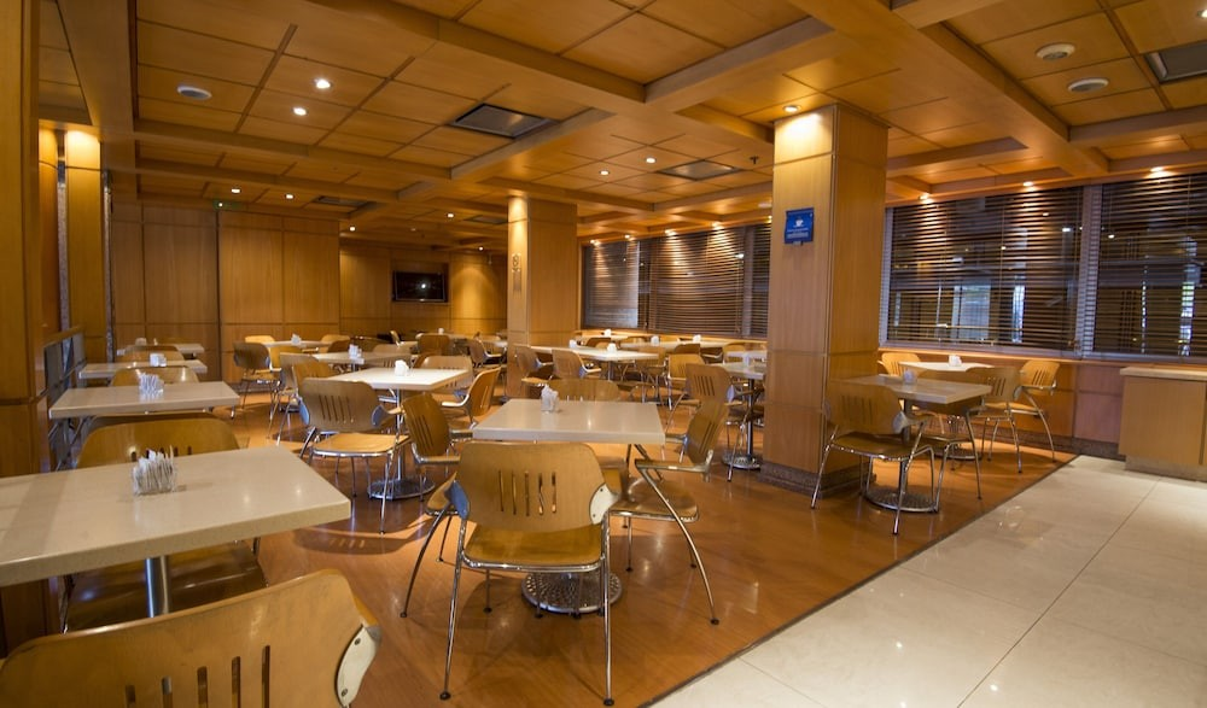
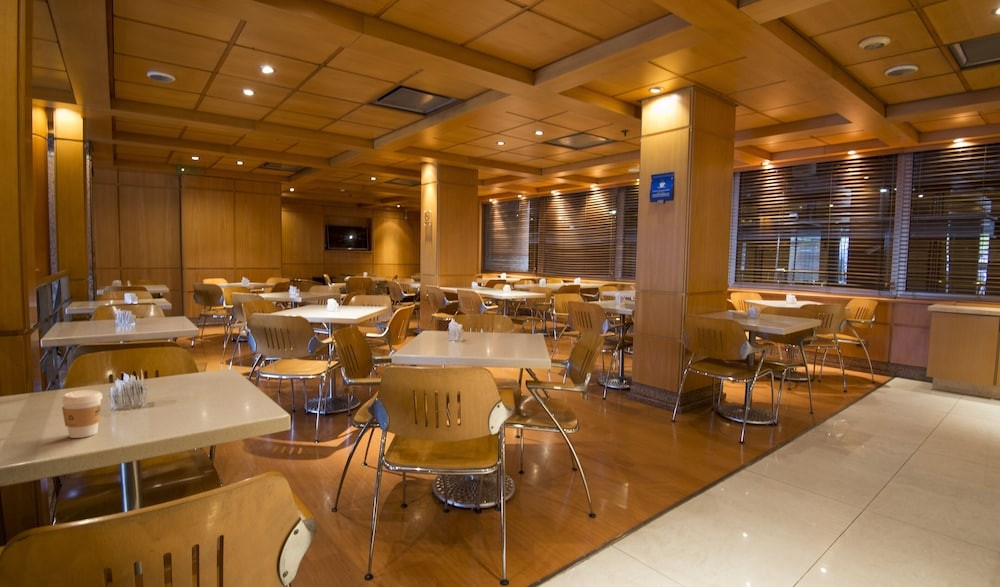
+ coffee cup [61,389,103,439]
